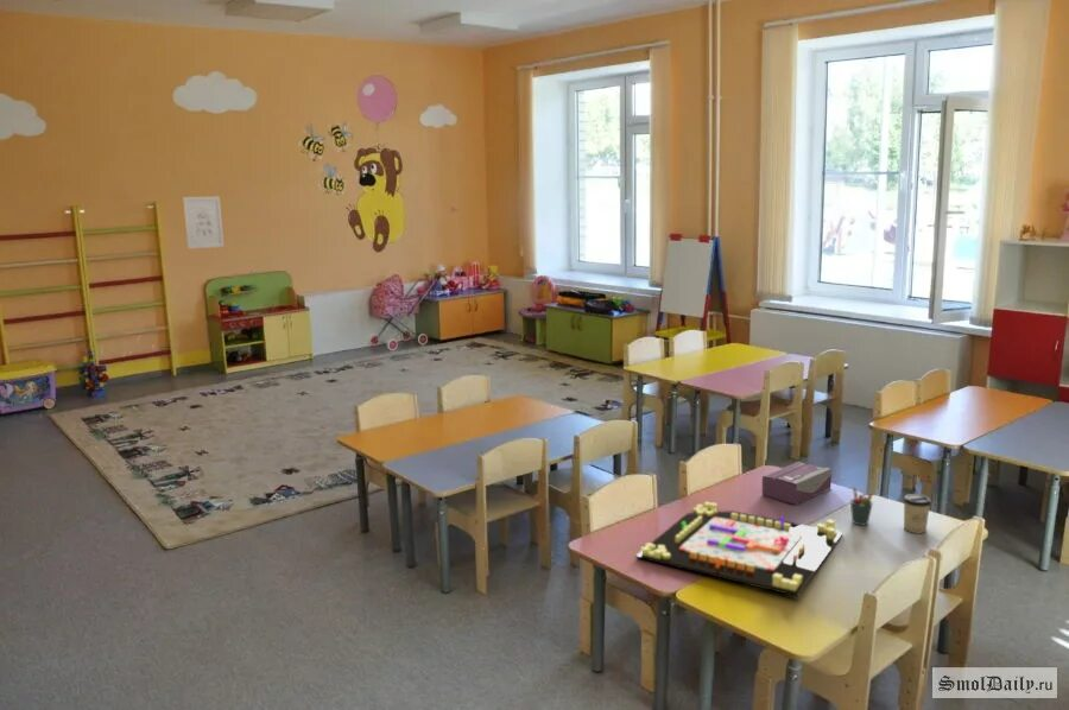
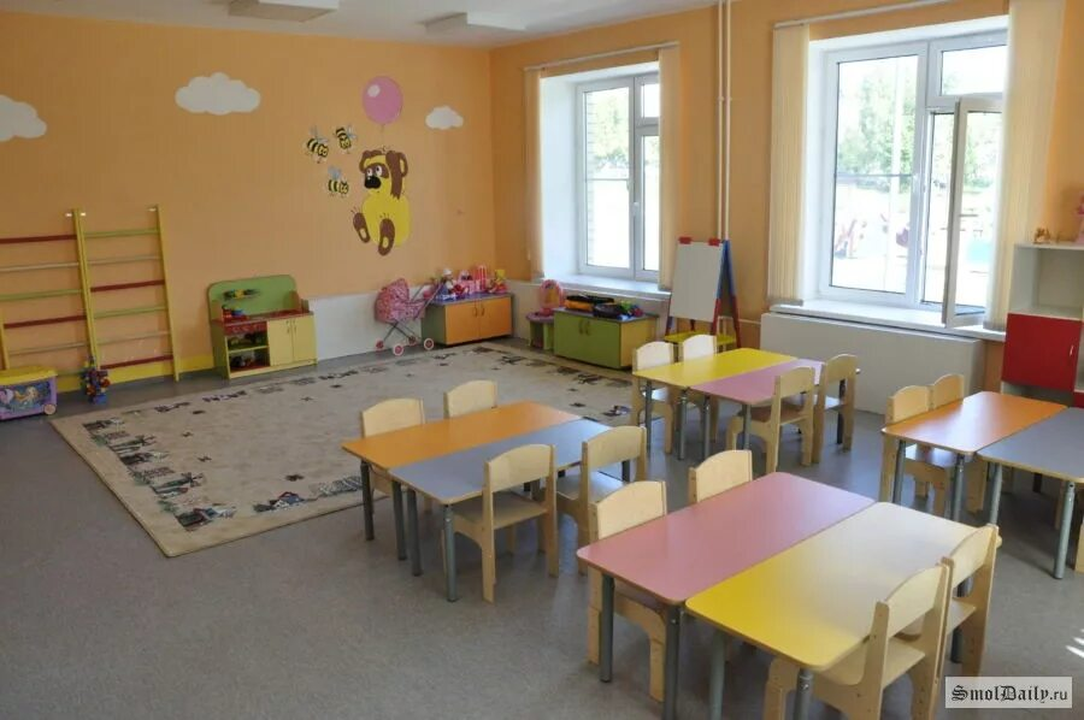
- gameboard [635,501,843,598]
- pen holder [849,486,874,526]
- wall art [182,196,224,249]
- tissue box [761,461,833,506]
- cup [902,493,932,534]
